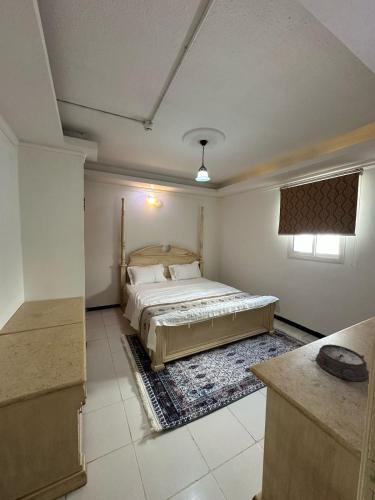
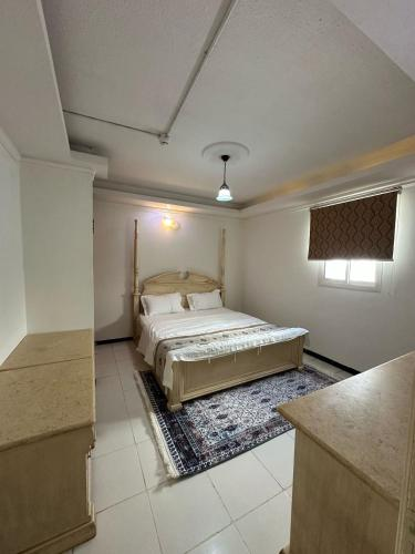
- alarm clock [310,343,370,382]
